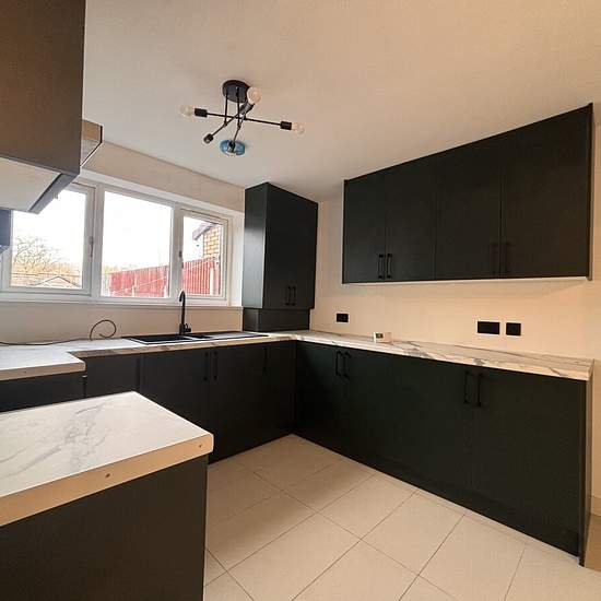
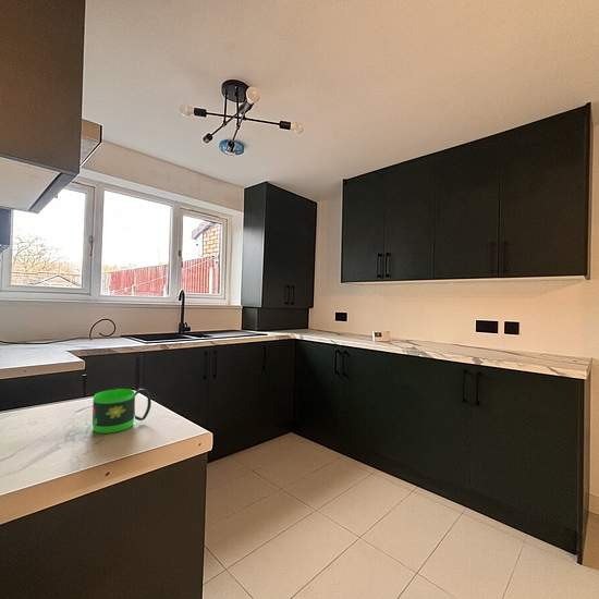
+ mug [91,388,152,435]
